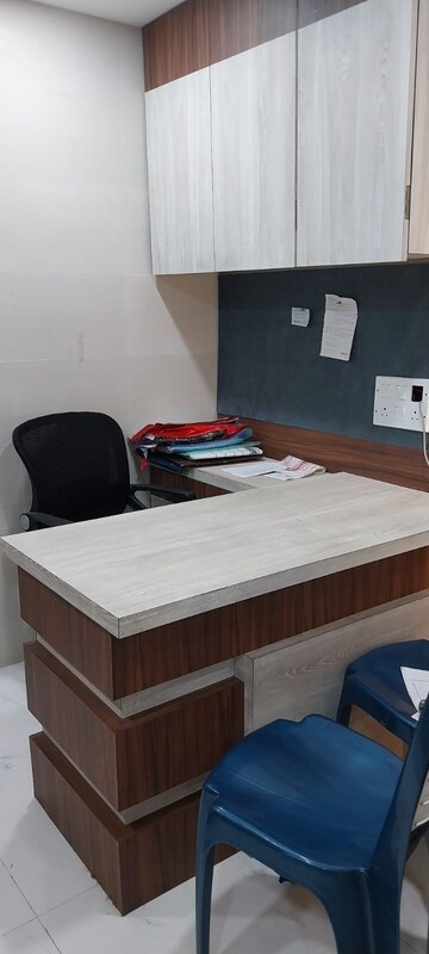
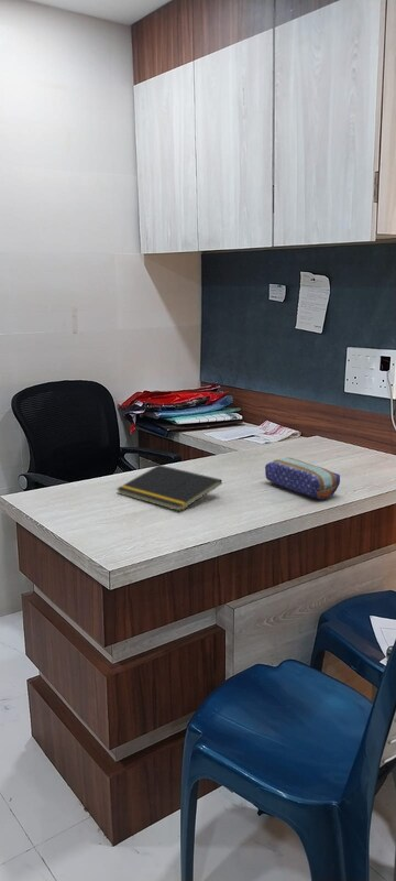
+ notepad [116,464,223,512]
+ pencil case [264,457,341,500]
